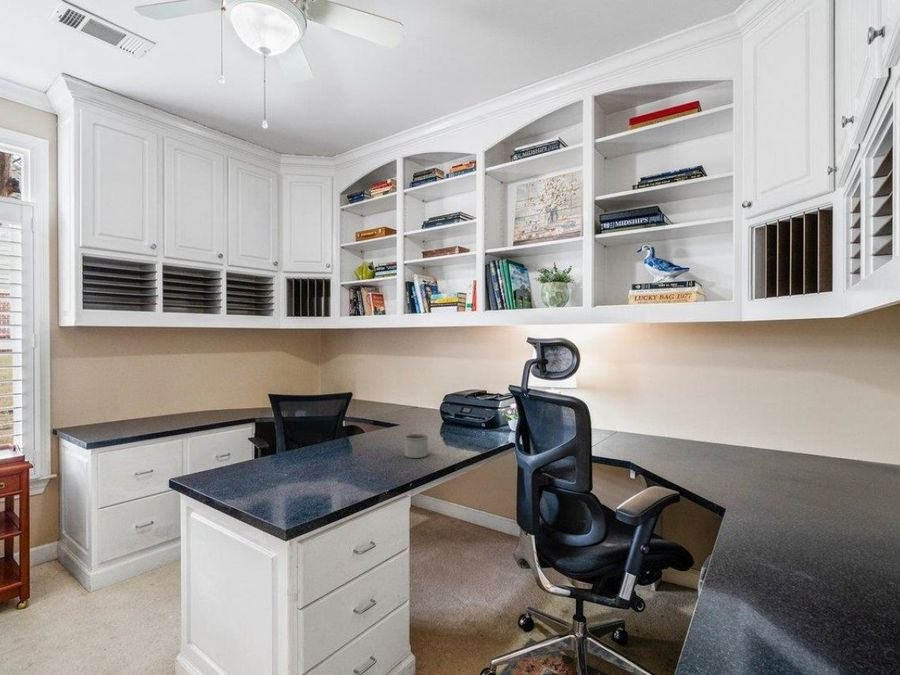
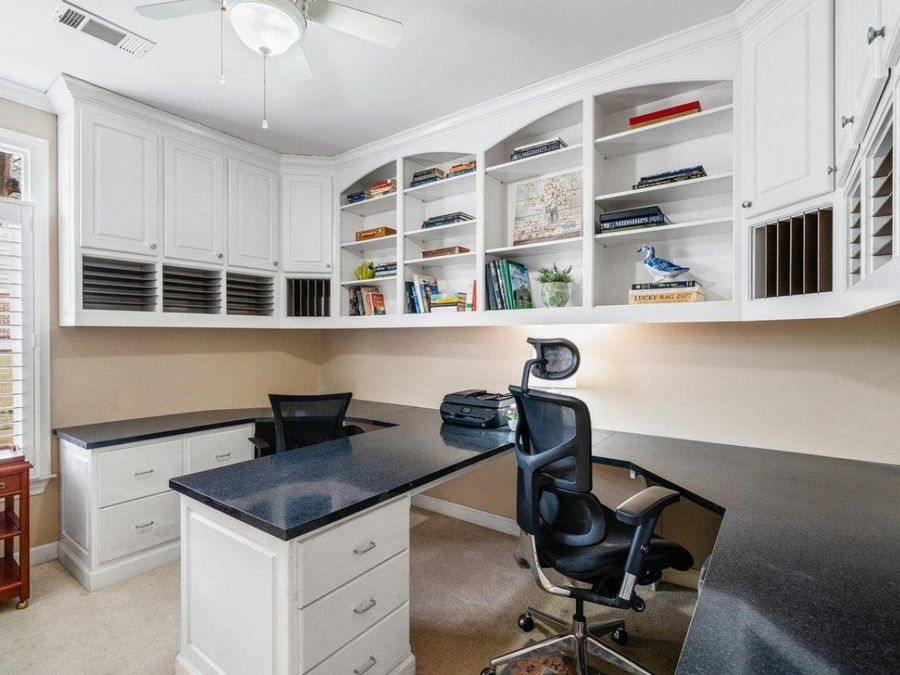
- mug [403,431,429,459]
